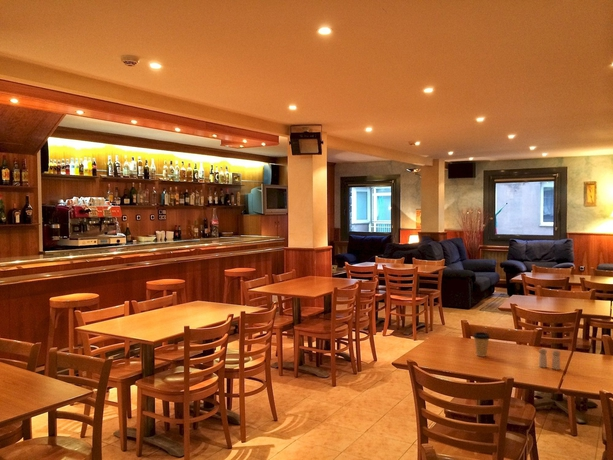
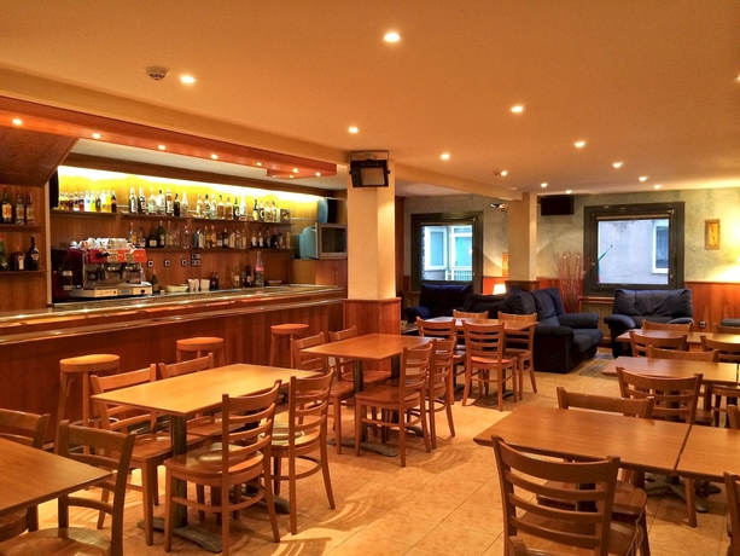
- salt and pepper shaker [538,348,561,371]
- coffee cup [472,331,491,357]
